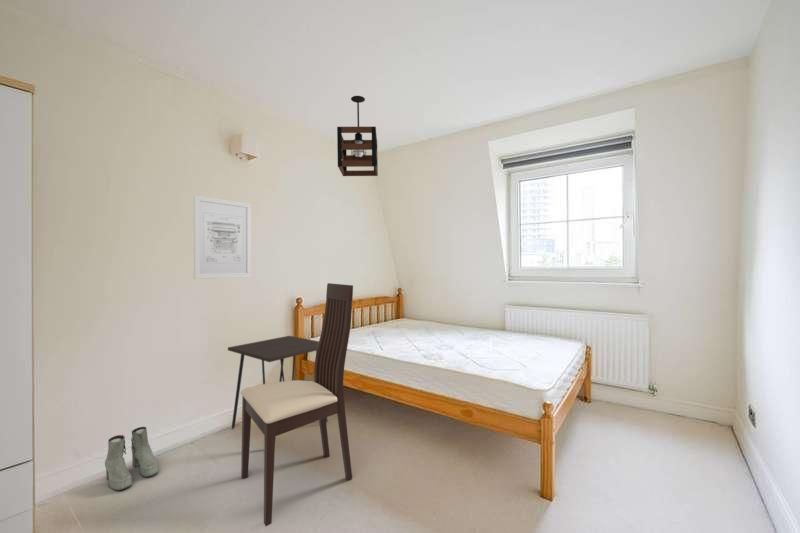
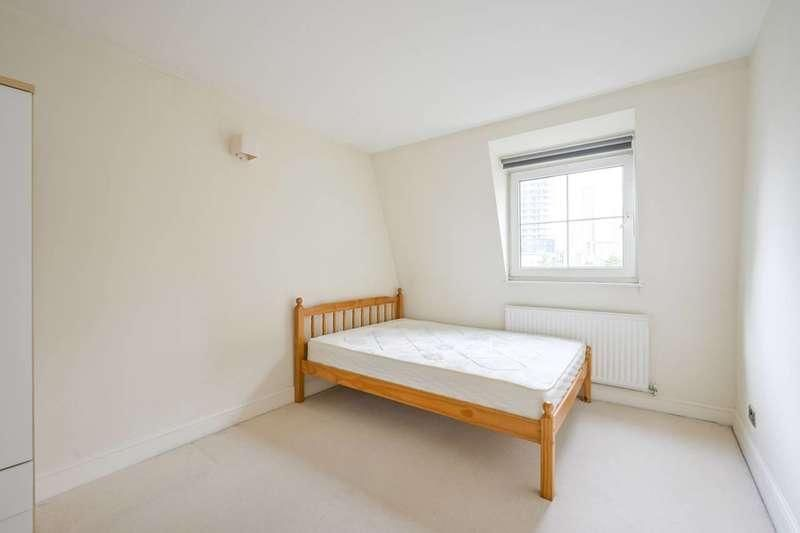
- chair [240,282,354,527]
- wall art [193,194,252,280]
- boots [104,426,159,491]
- desk [227,335,329,439]
- pendant light [336,95,379,177]
